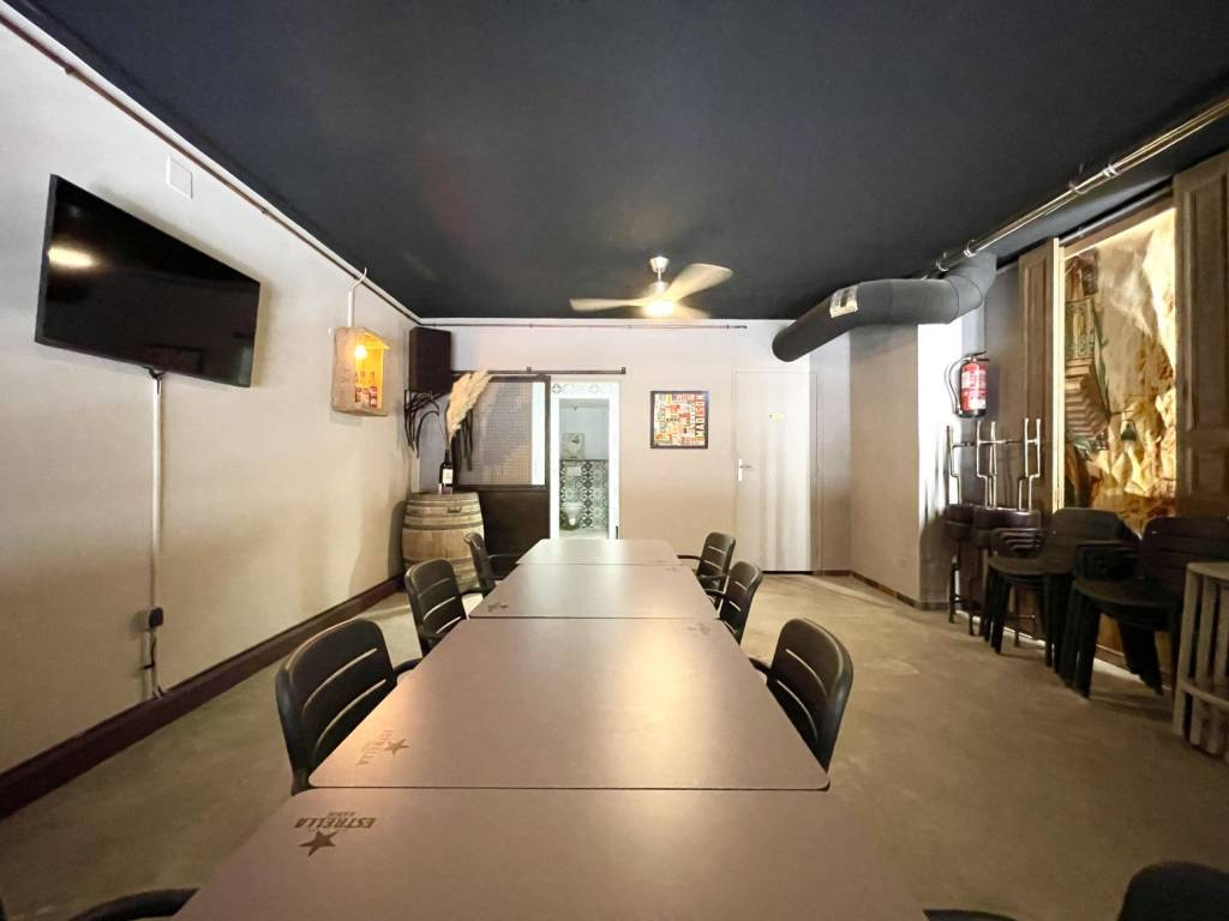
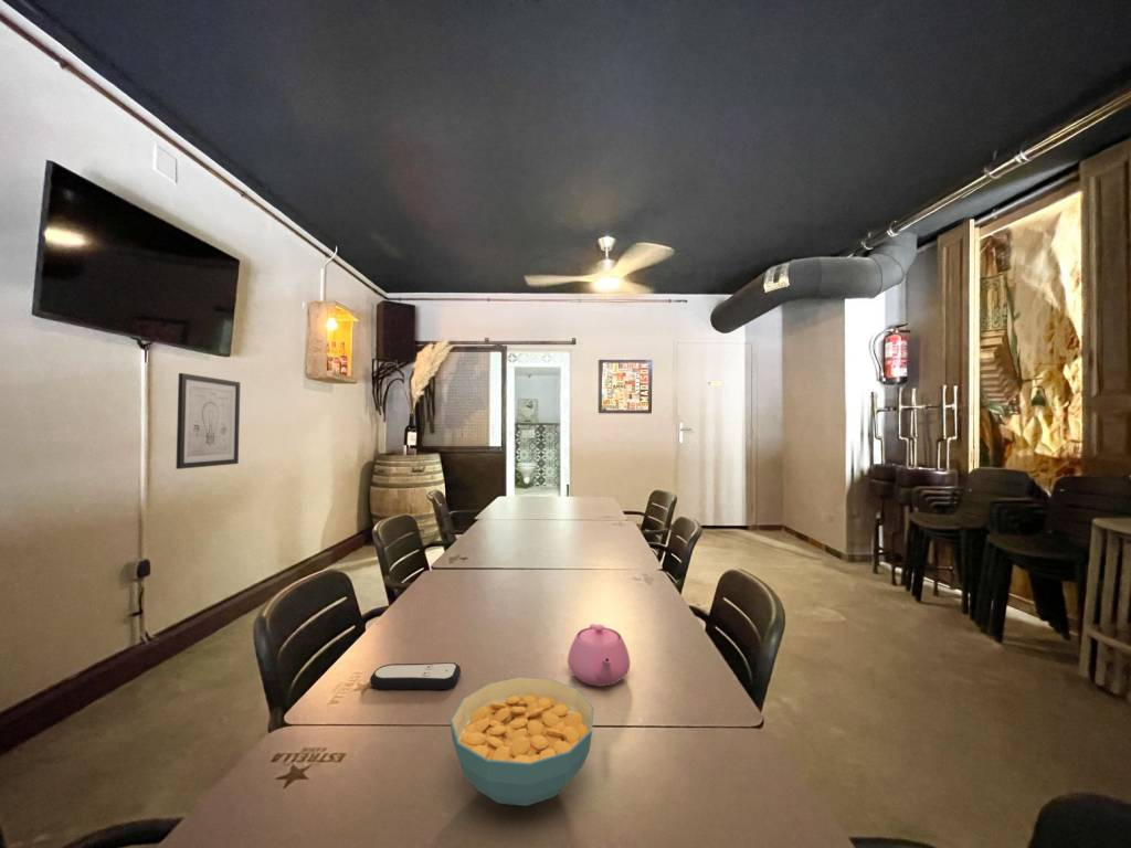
+ wall art [175,372,241,470]
+ teapot [567,623,632,687]
+ cereal bowl [450,676,595,807]
+ remote control [369,661,462,690]
